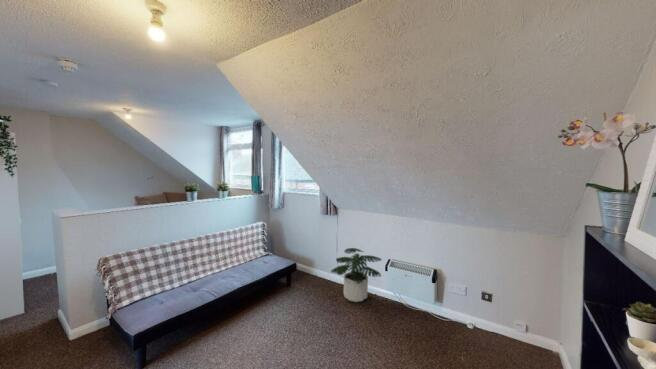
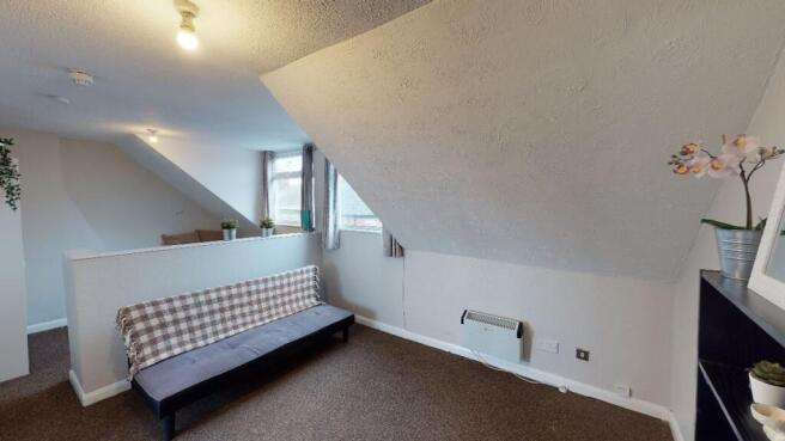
- potted plant [330,247,383,303]
